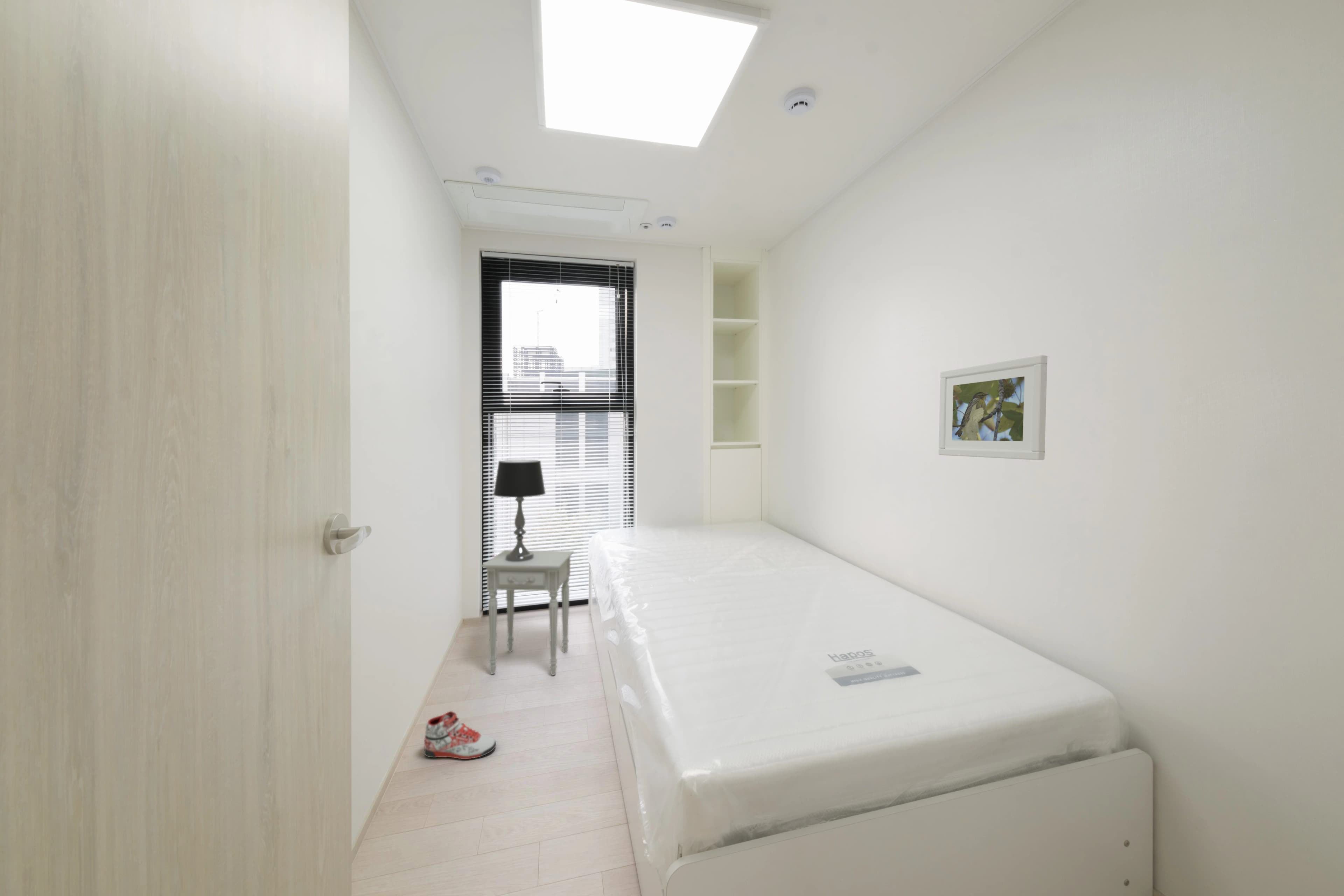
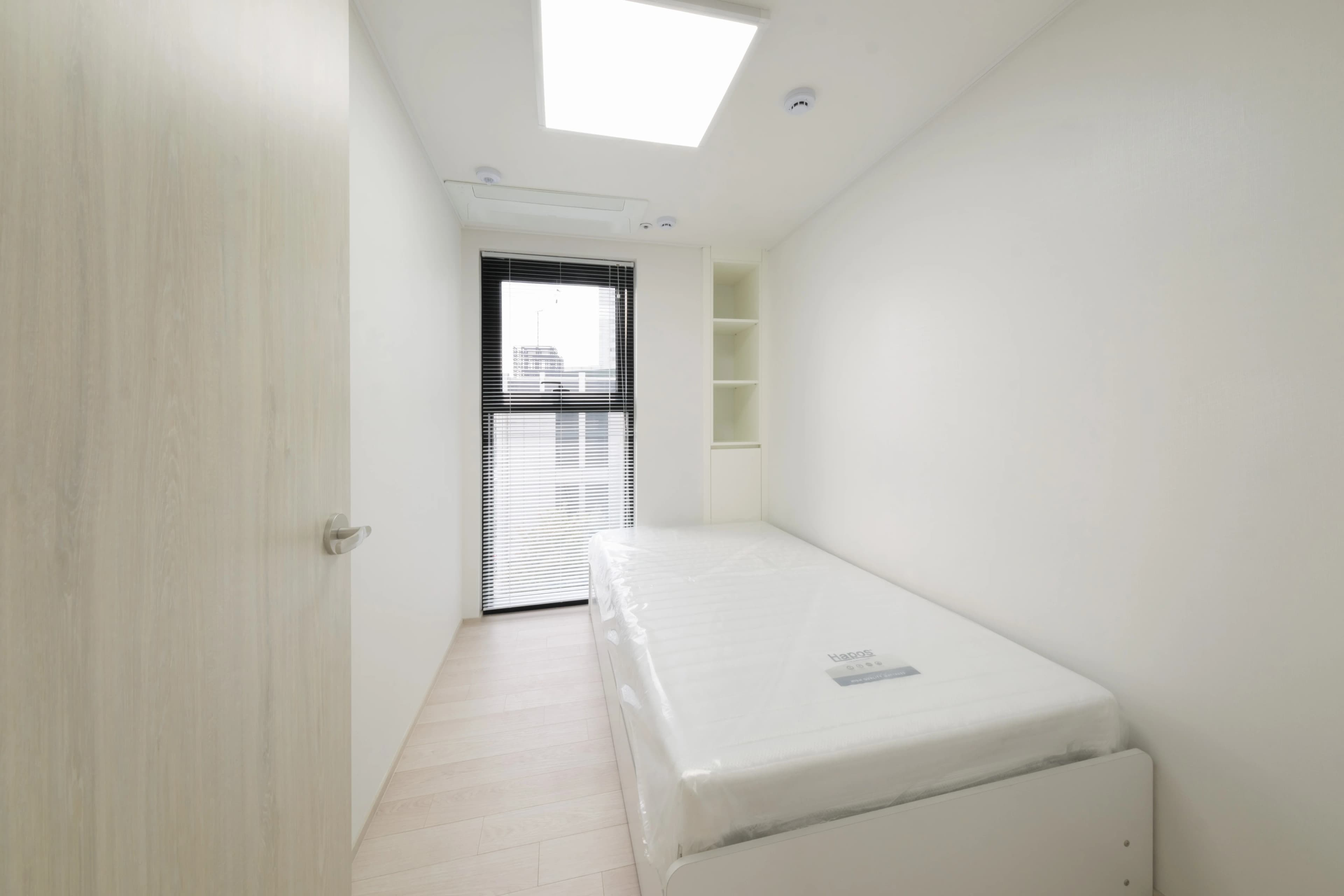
- nightstand [481,550,574,675]
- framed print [938,355,1048,461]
- table lamp [493,460,546,562]
- sneaker [424,711,497,759]
